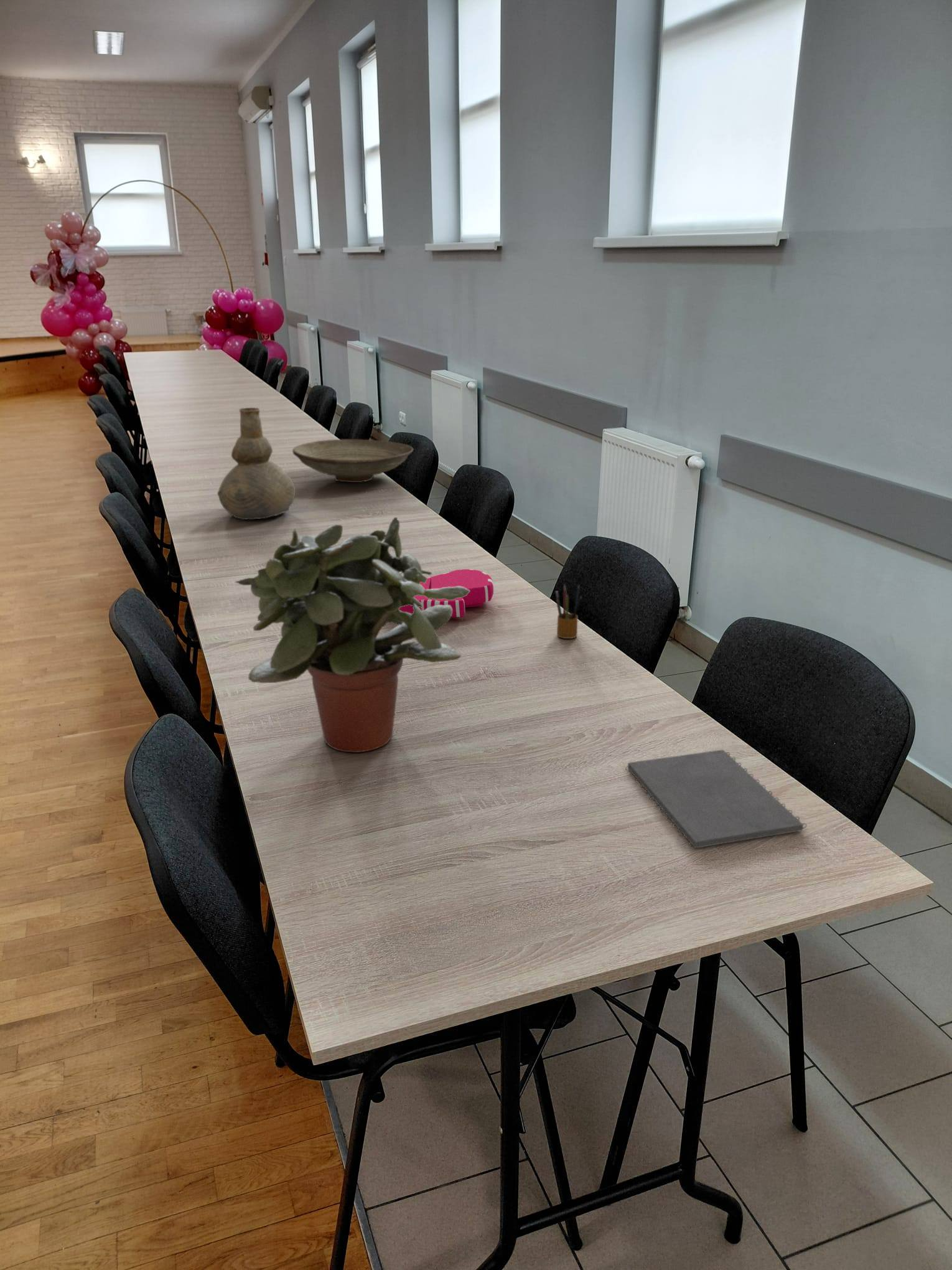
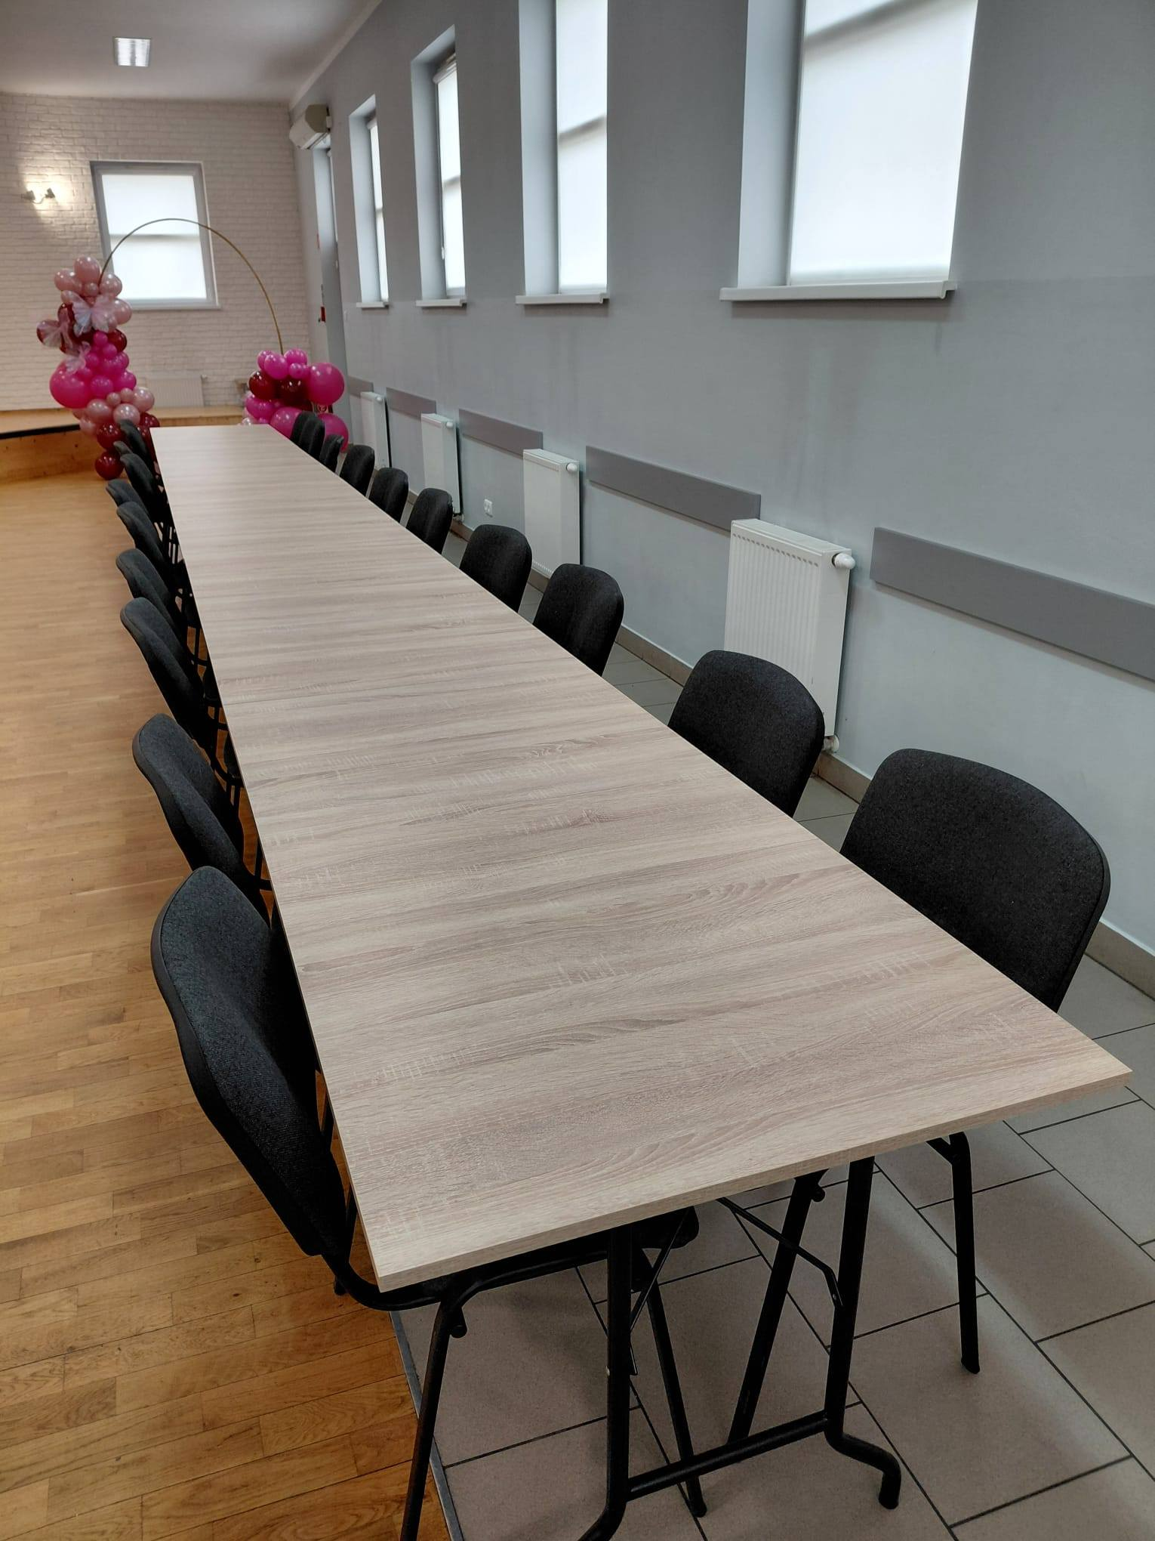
- vase [217,407,296,520]
- decorative bowl [292,439,414,483]
- book [399,568,494,618]
- potted plant [235,517,470,753]
- pencil box [555,583,582,639]
- notepad [625,749,807,849]
